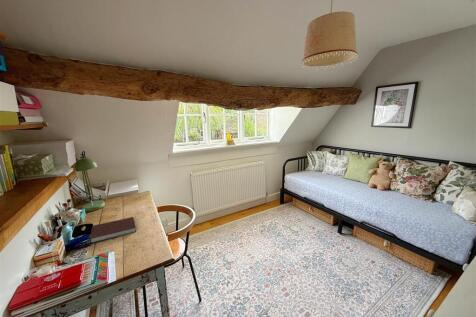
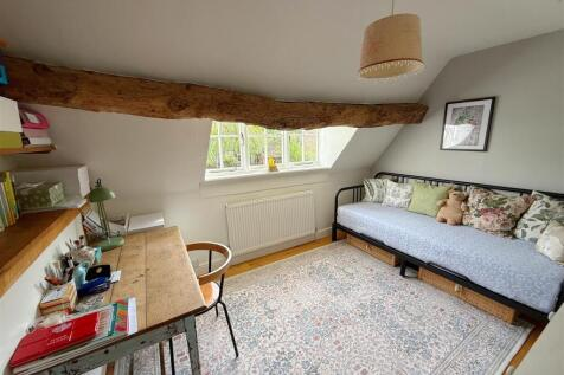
- notebook [89,216,137,244]
